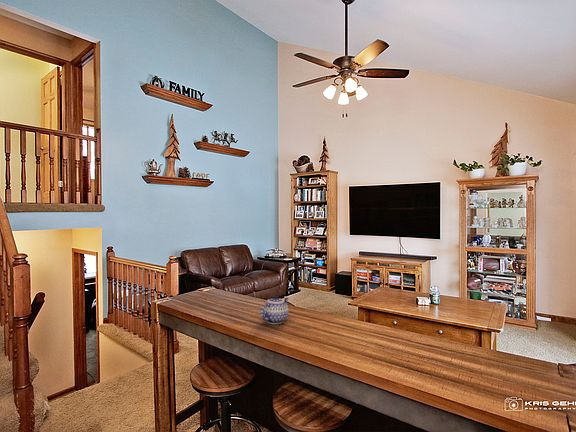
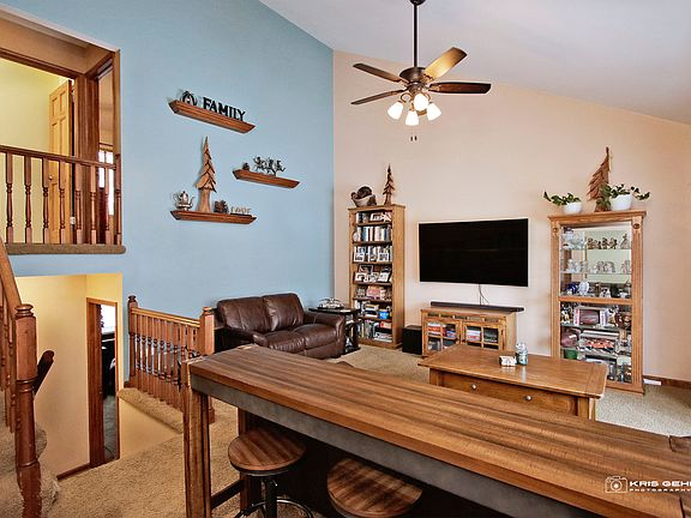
- teapot [260,294,289,325]
